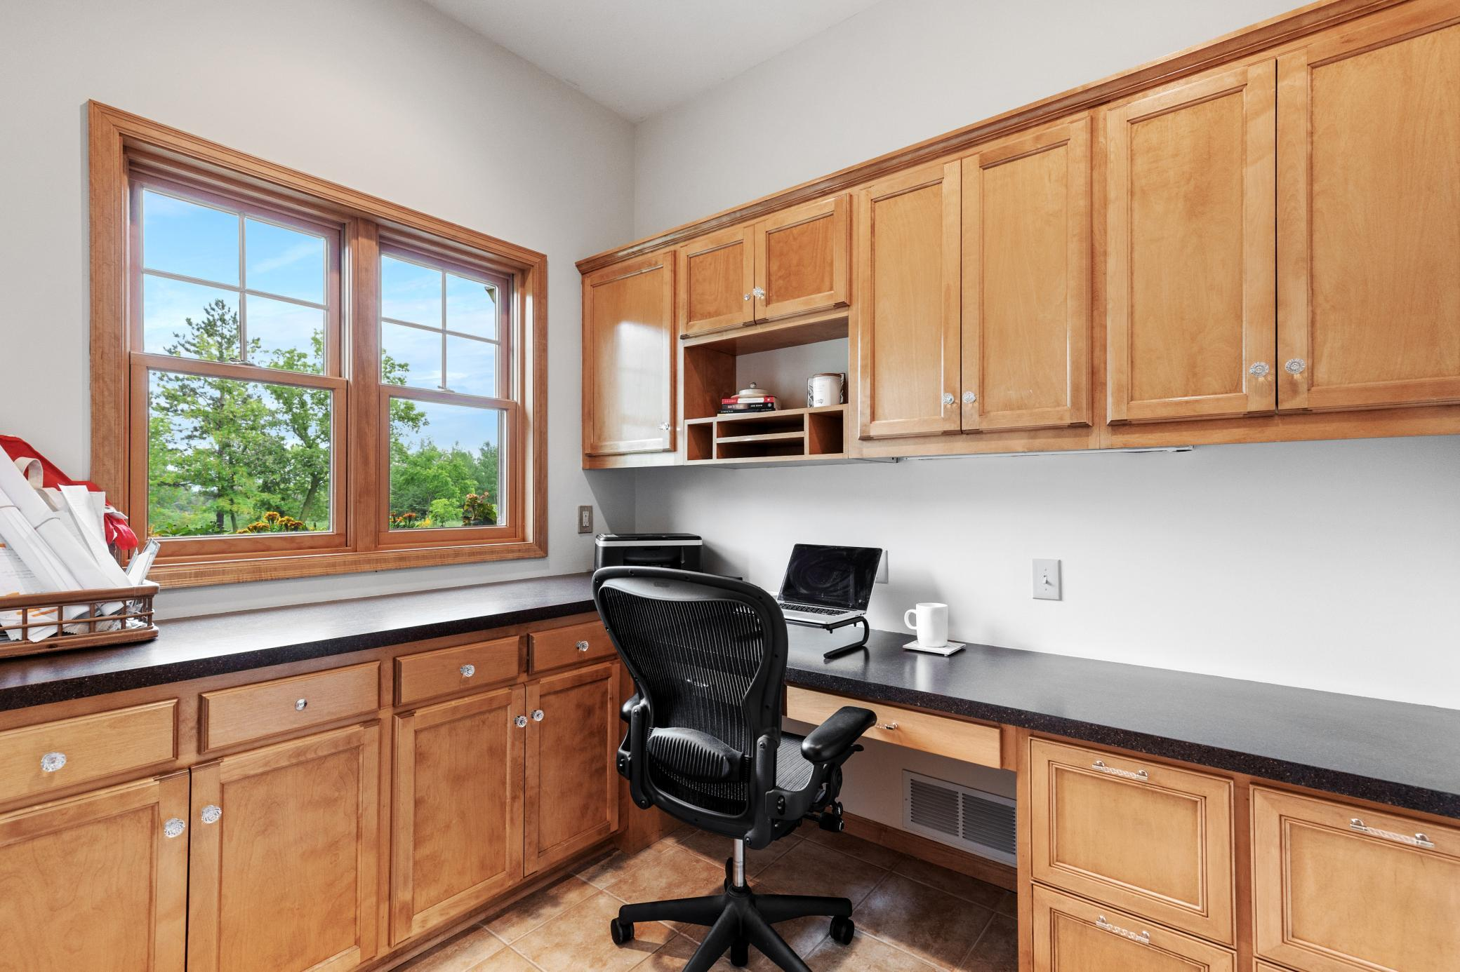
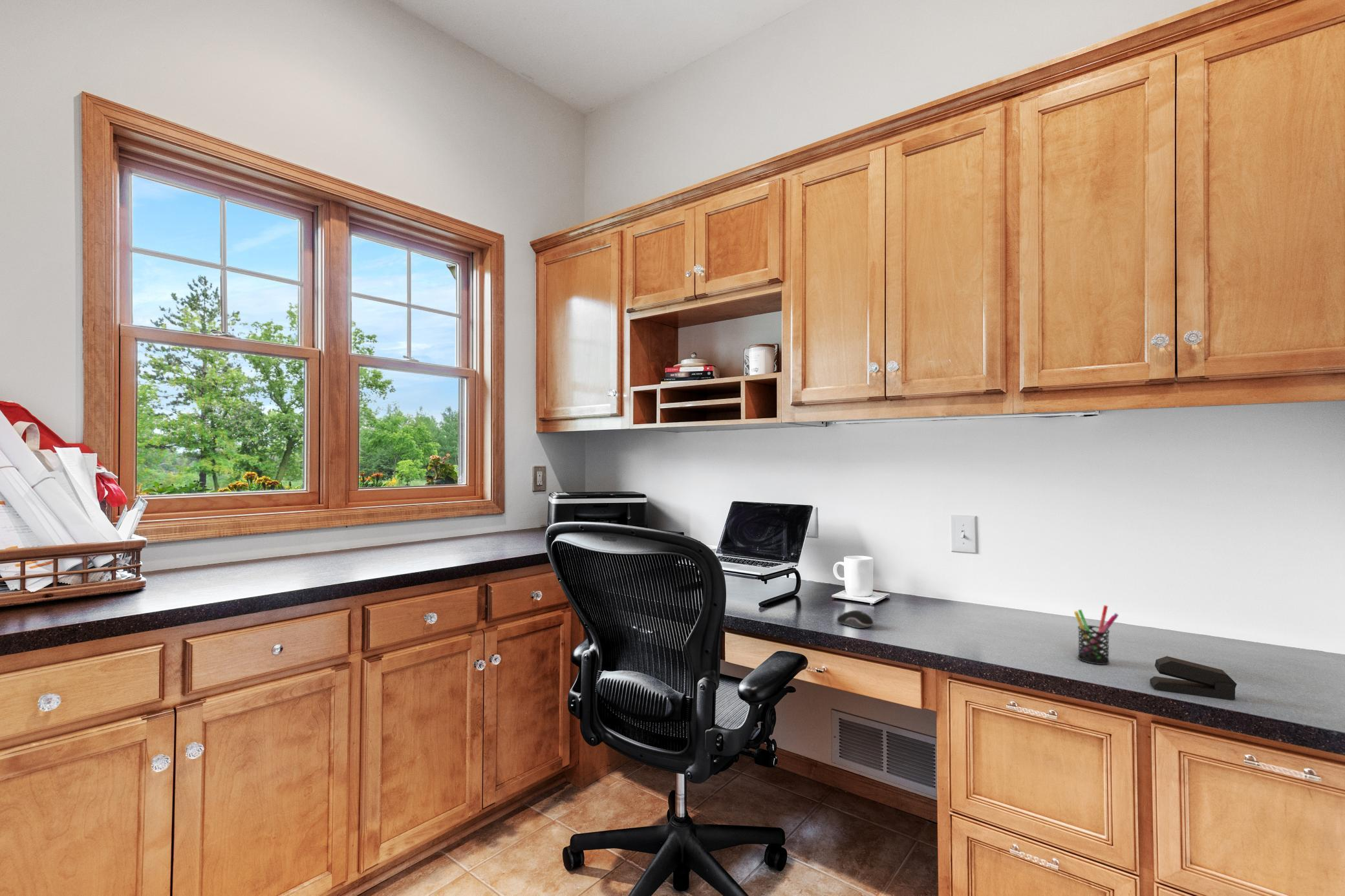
+ pen holder [1073,604,1119,665]
+ computer mouse [836,610,874,629]
+ stapler [1149,656,1238,701]
